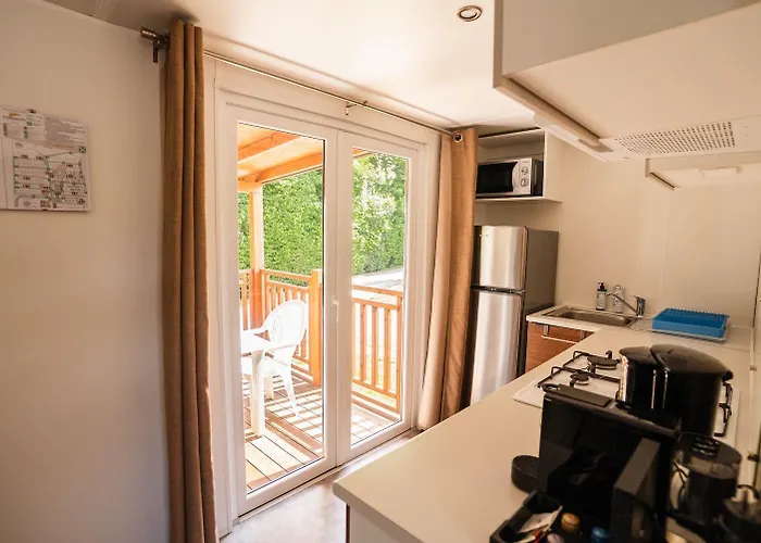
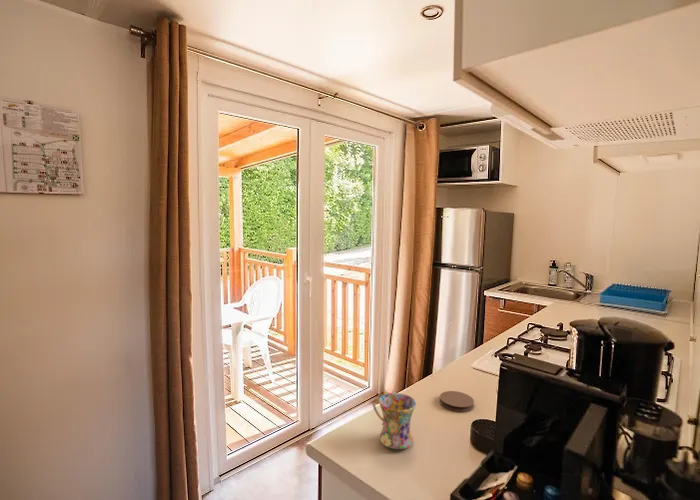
+ coaster [439,390,475,412]
+ mug [372,392,417,450]
